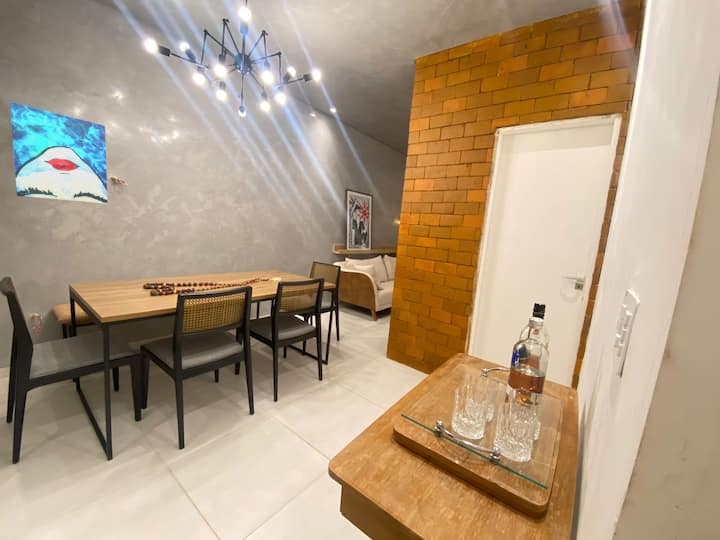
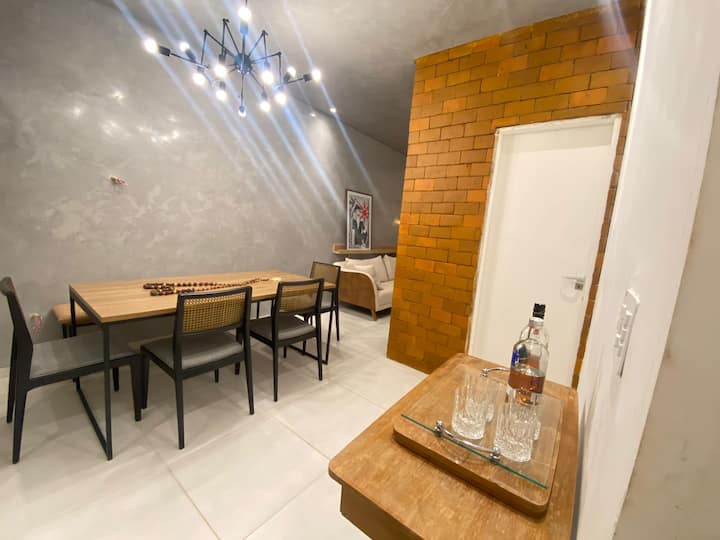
- wall art [9,101,108,205]
